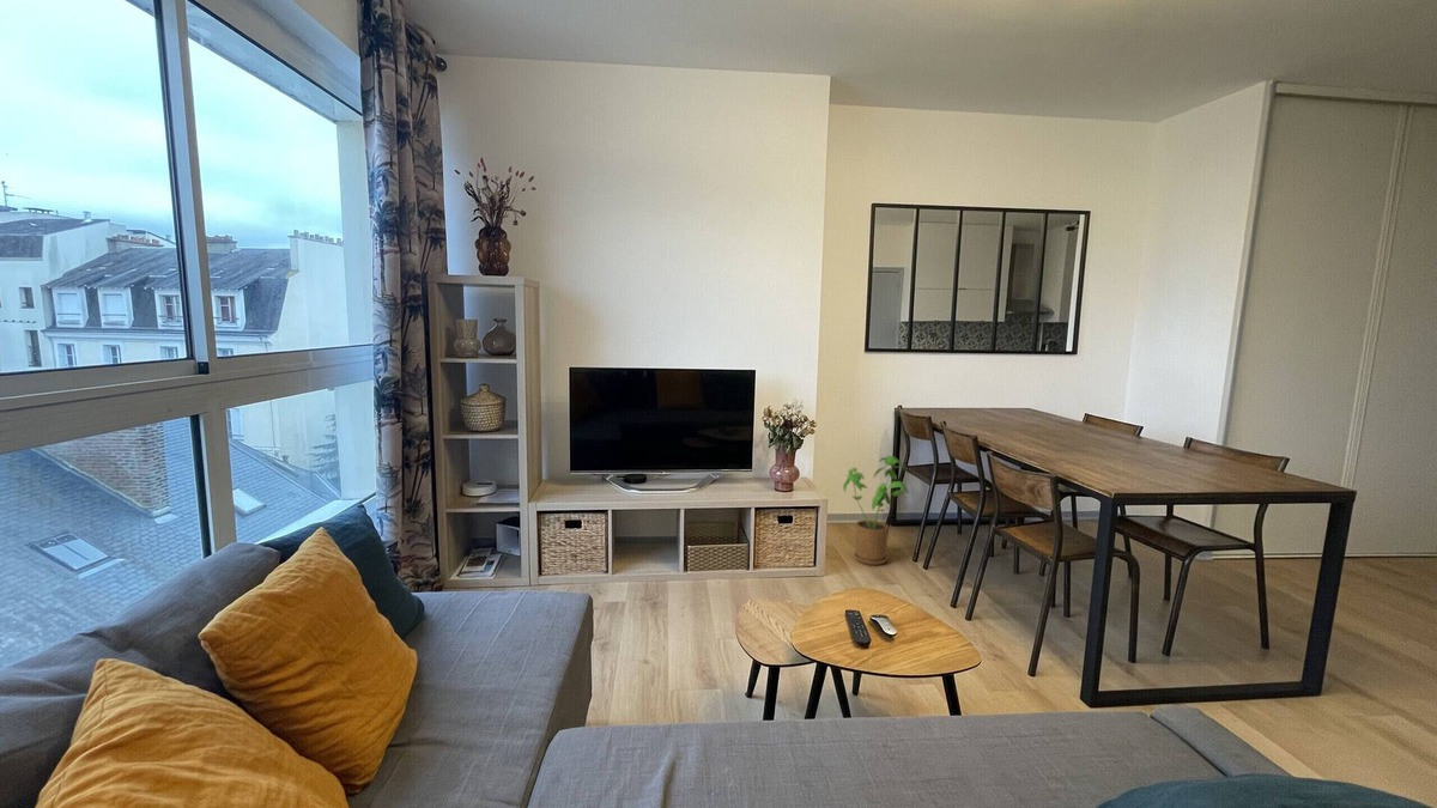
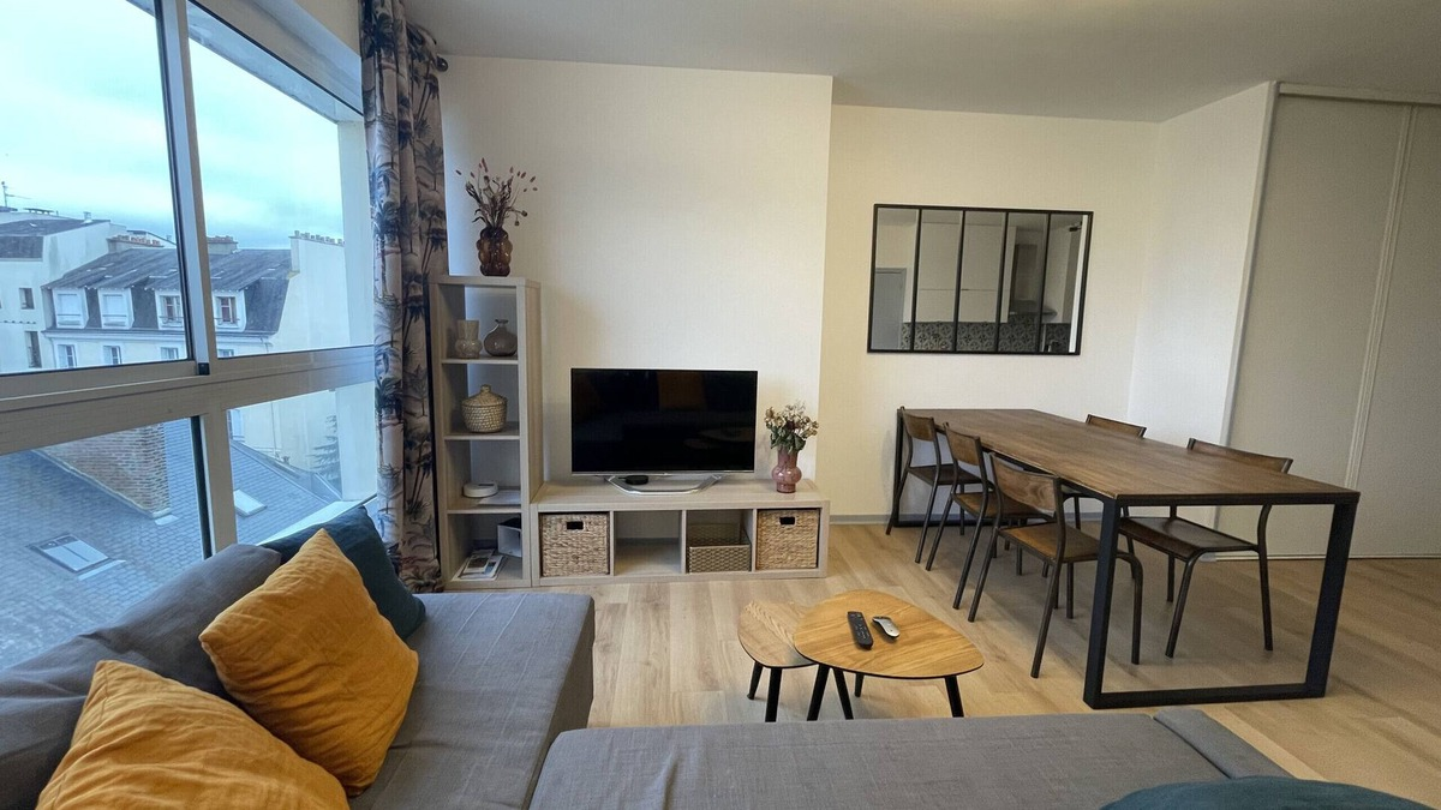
- house plant [842,455,910,566]
